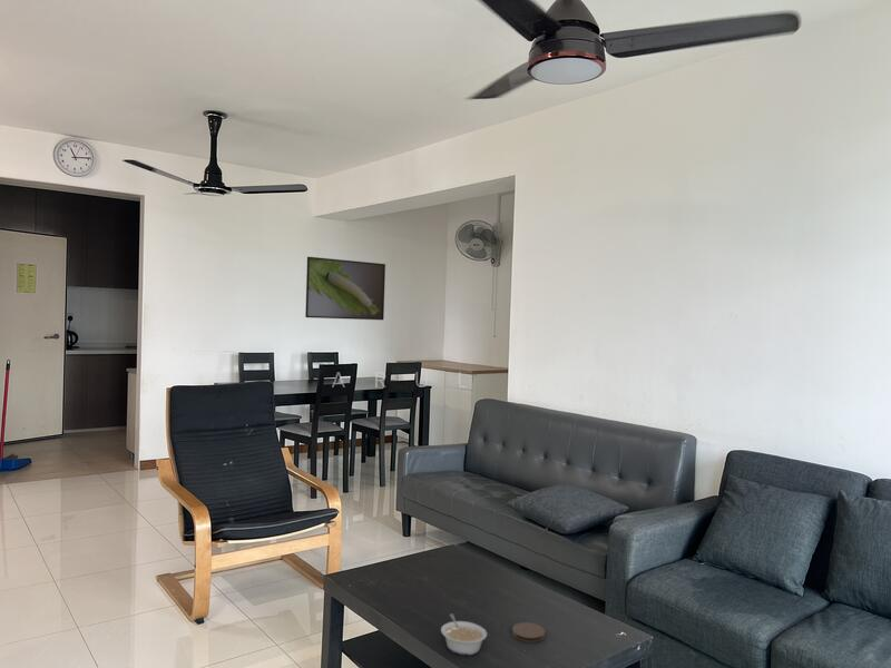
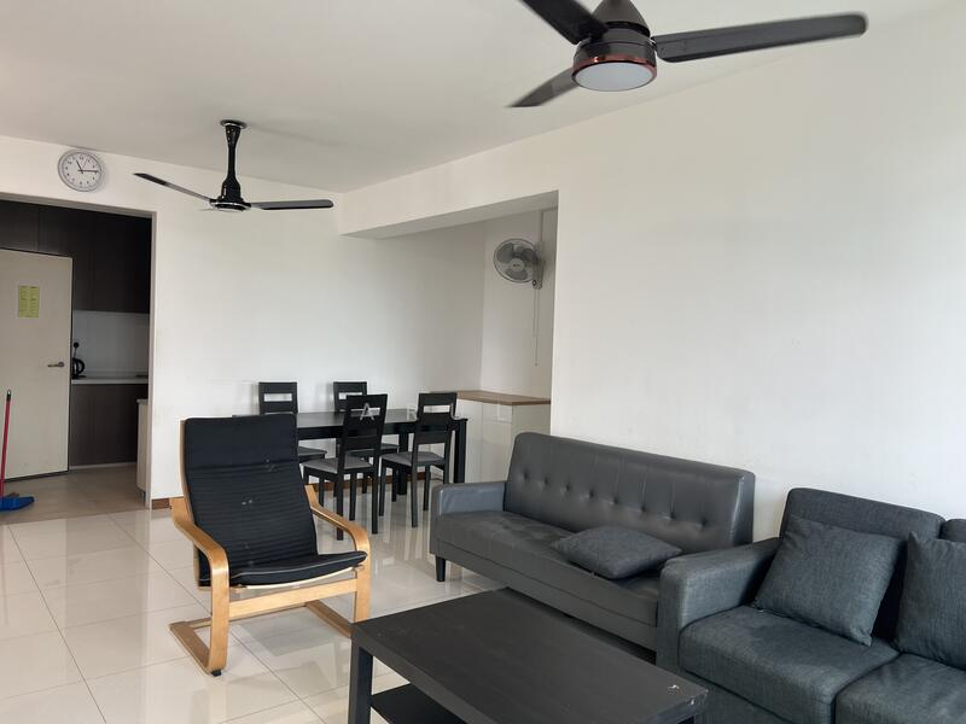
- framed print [304,256,386,321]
- legume [440,612,488,656]
- coaster [511,621,546,644]
